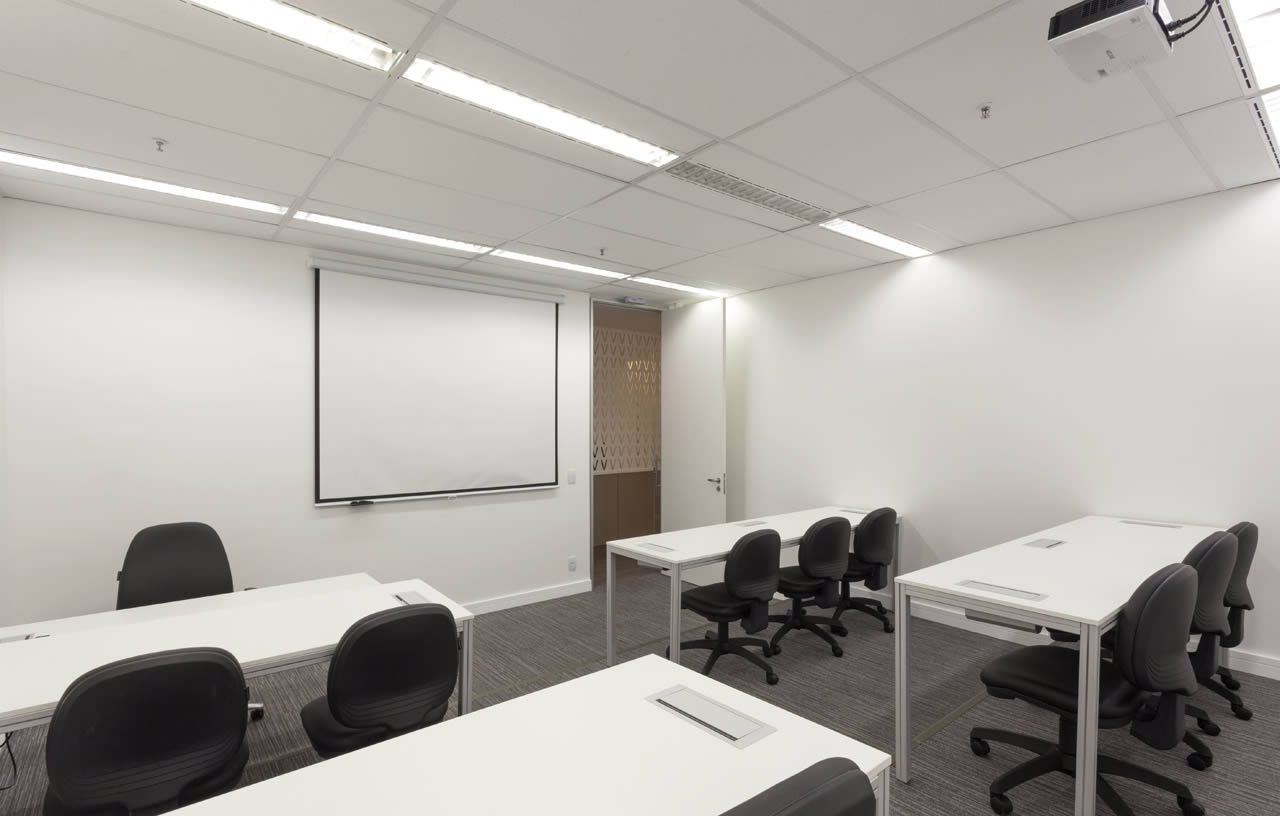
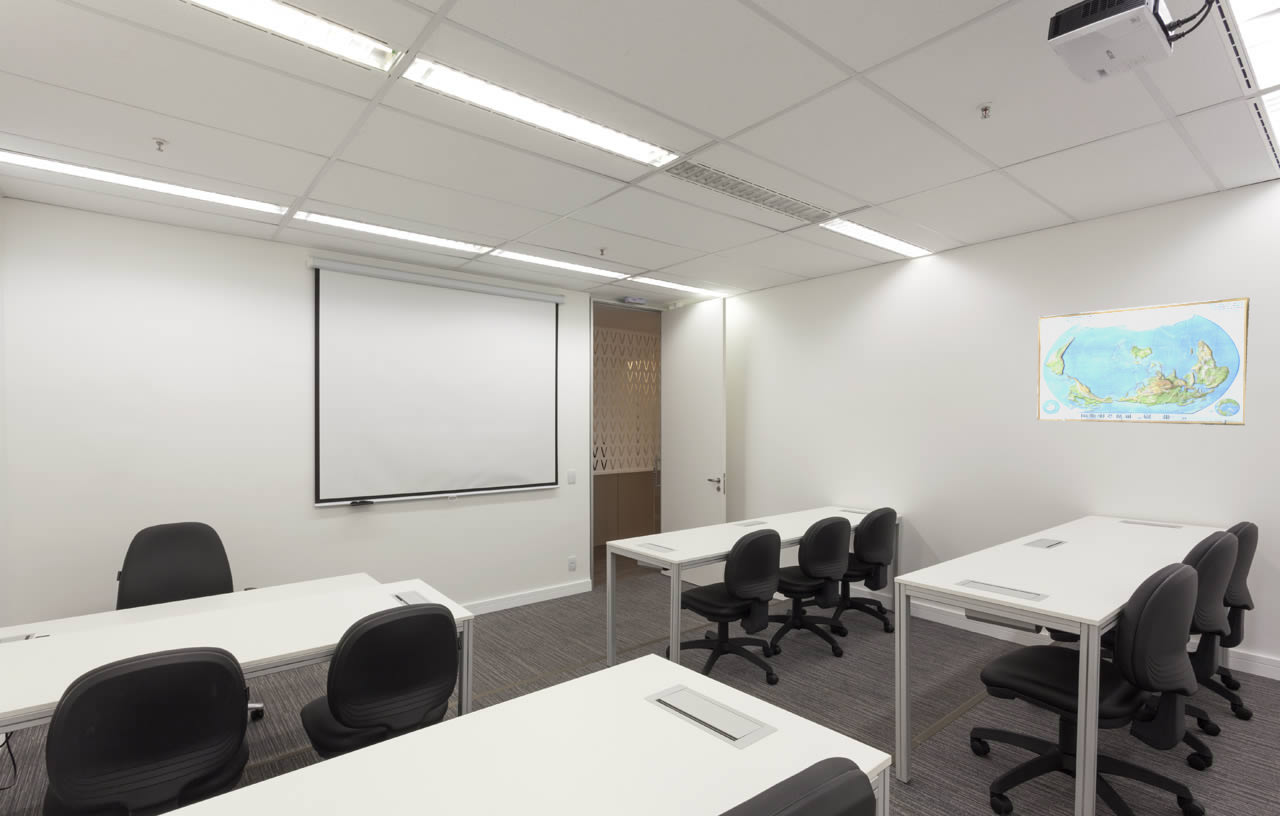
+ world map [1036,296,1251,427]
